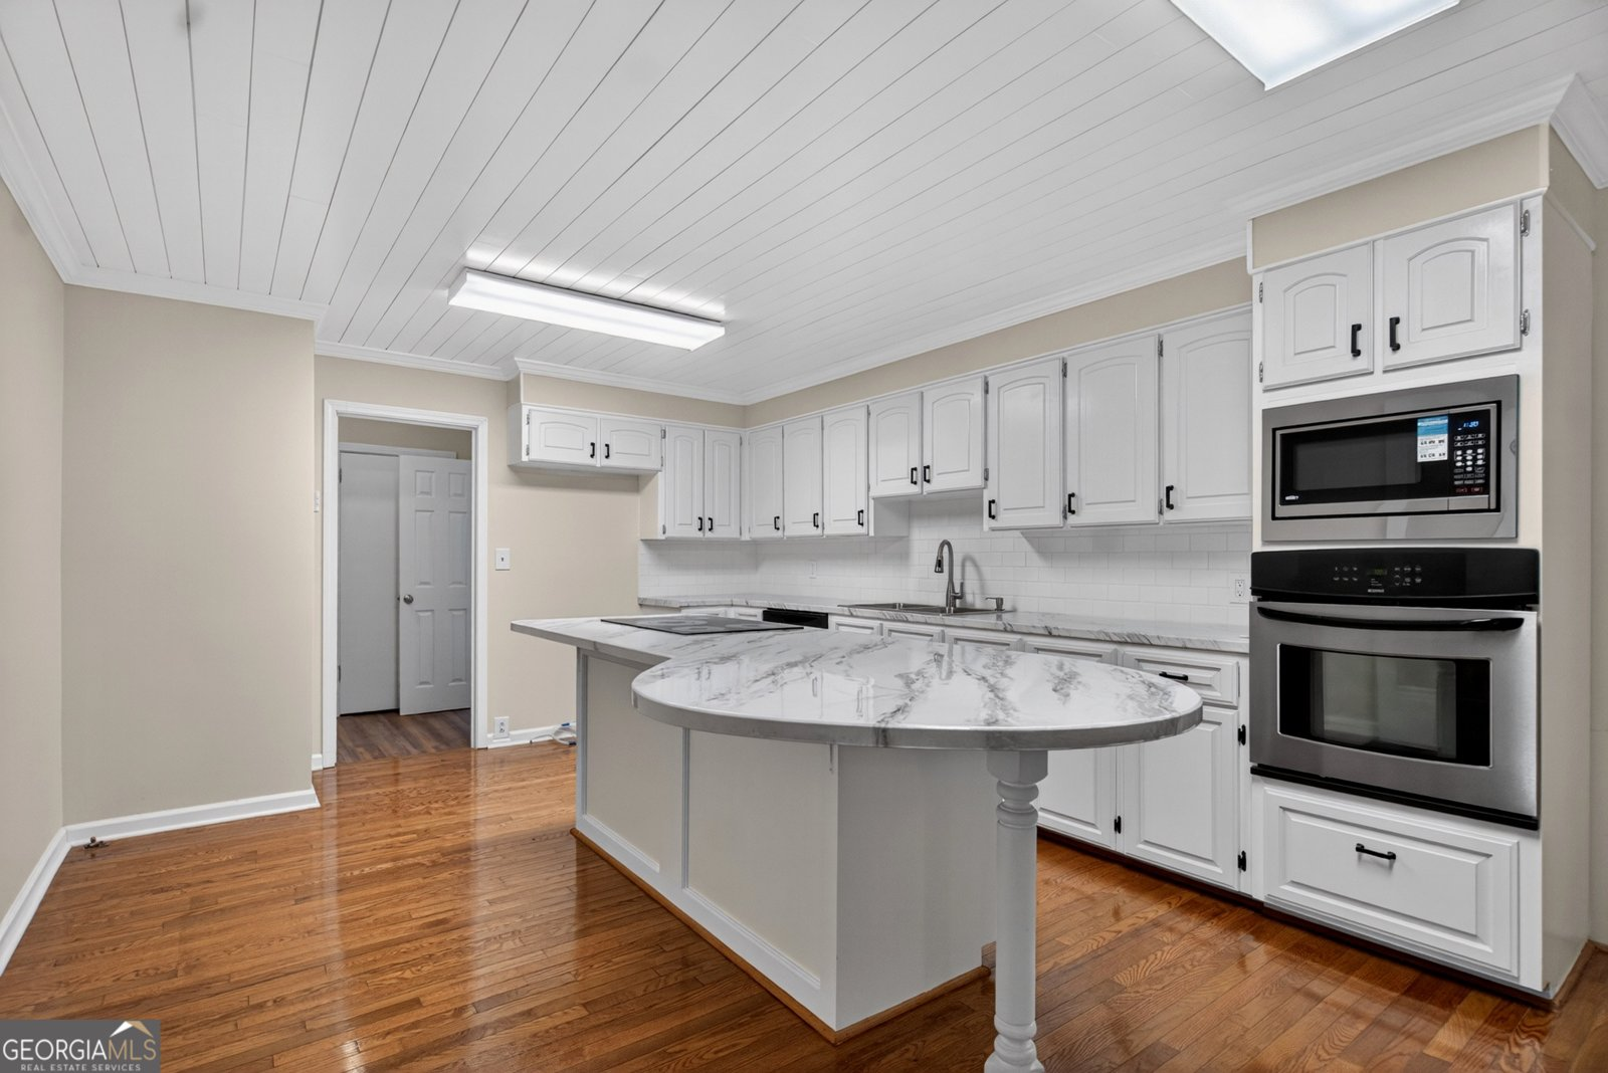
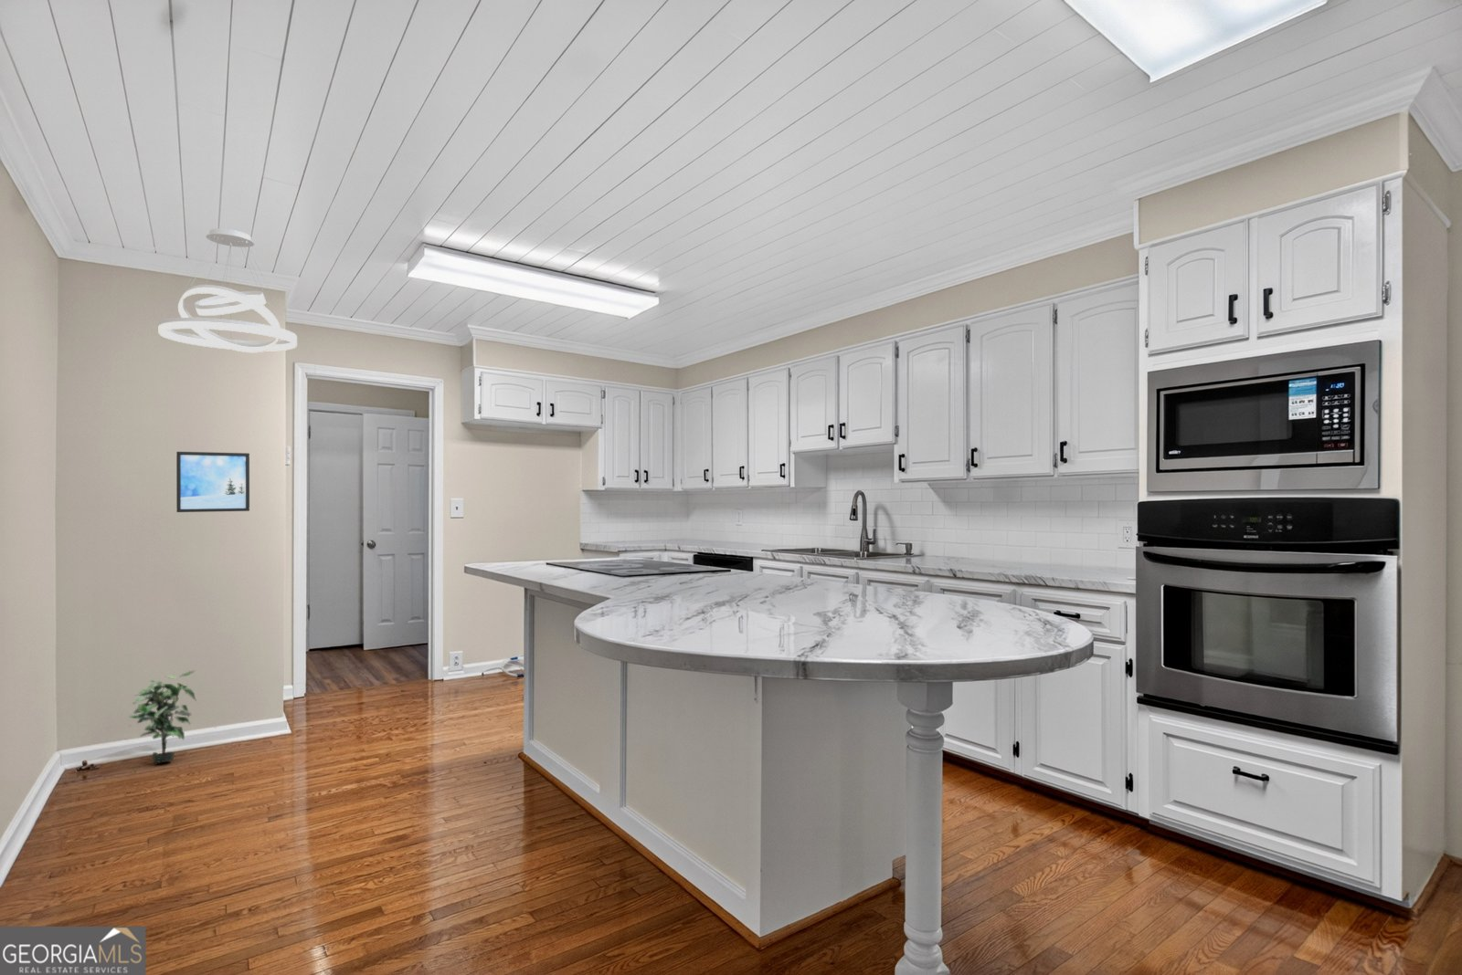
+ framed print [175,451,250,513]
+ potted plant [128,669,196,764]
+ pendant light [157,227,298,354]
